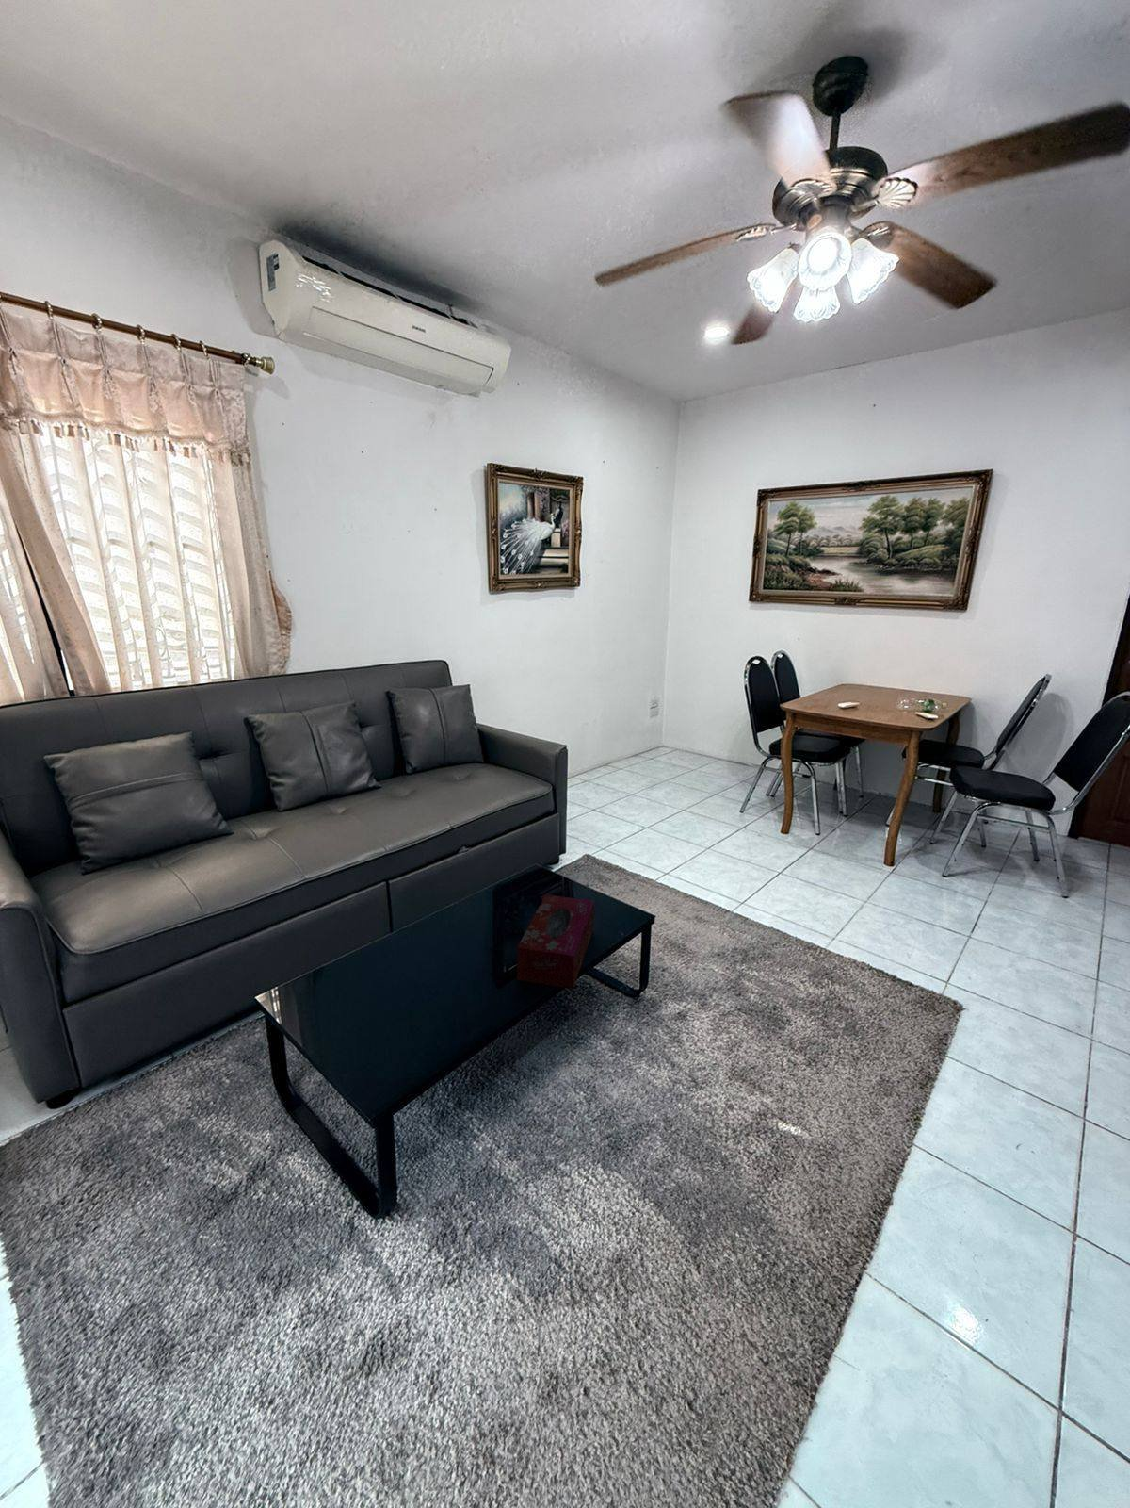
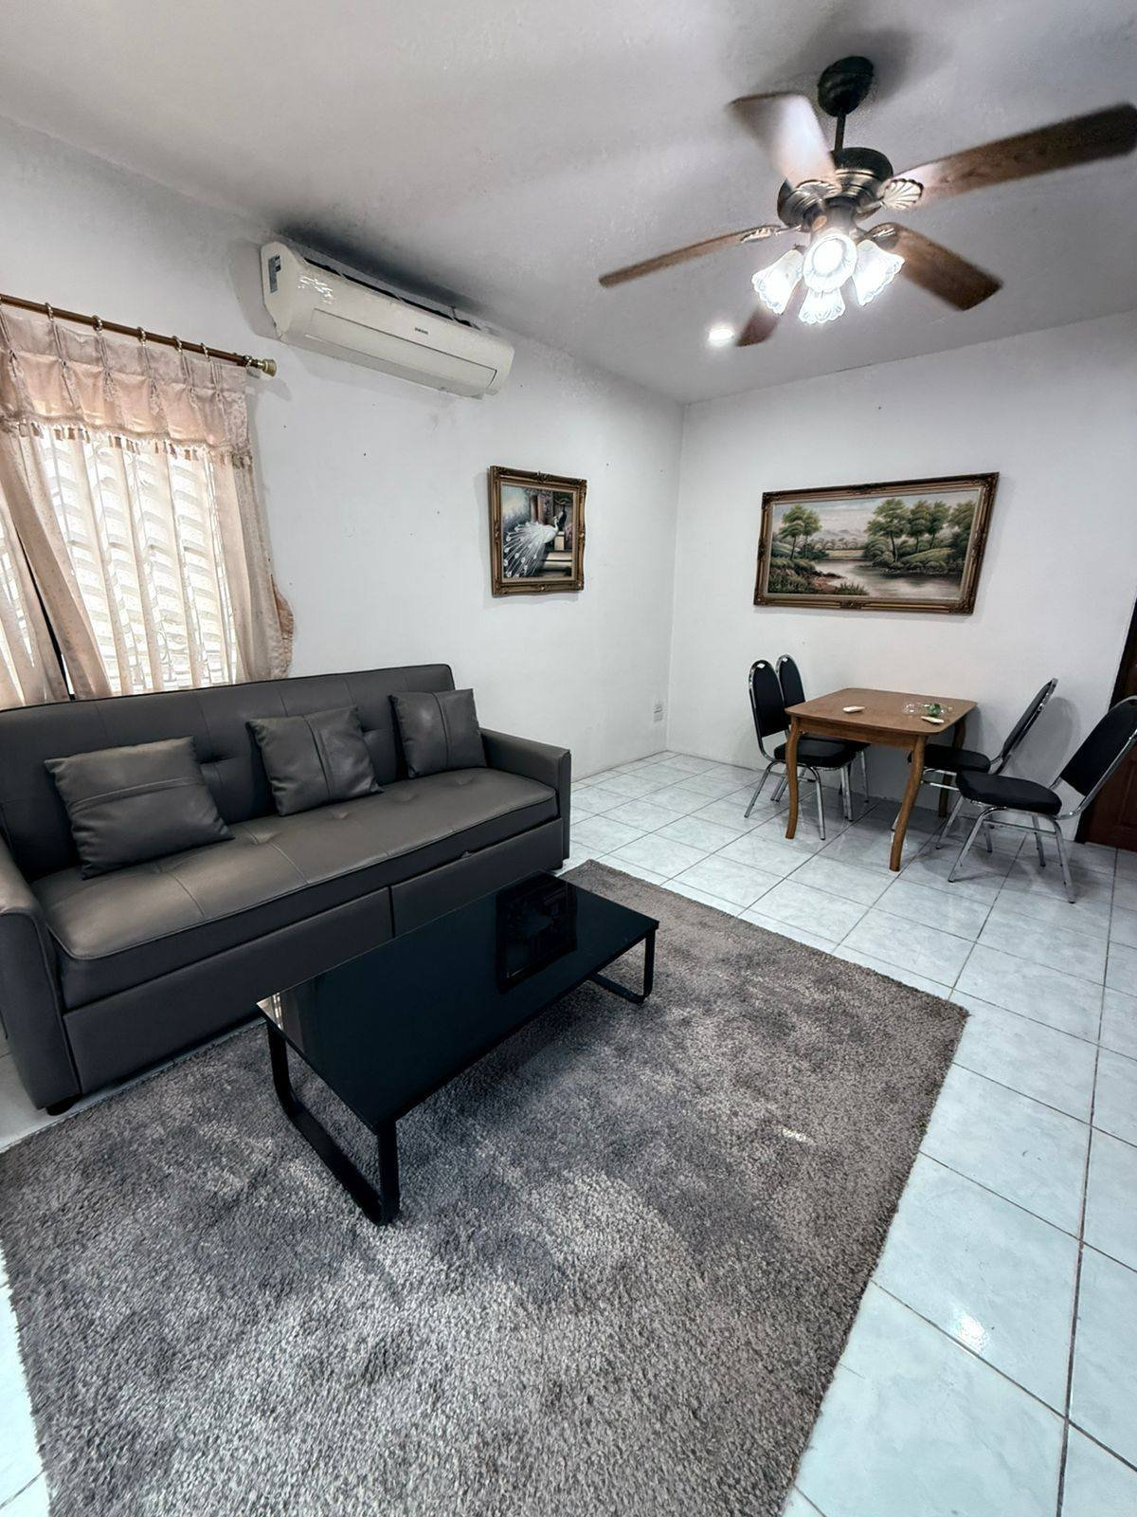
- tissue box [516,893,595,989]
